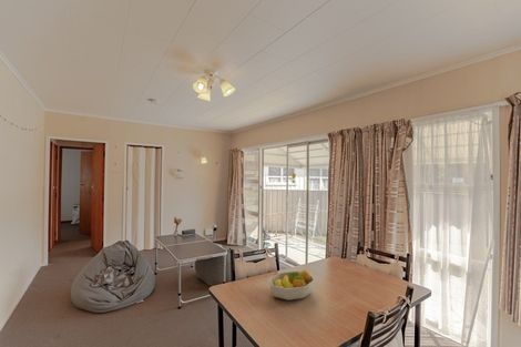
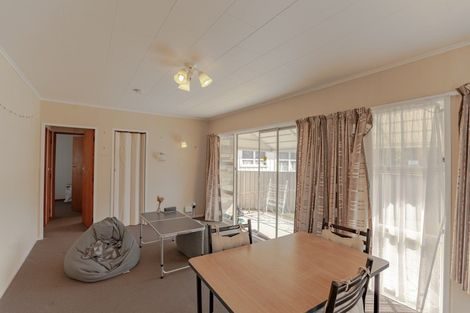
- fruit bowl [268,269,316,302]
